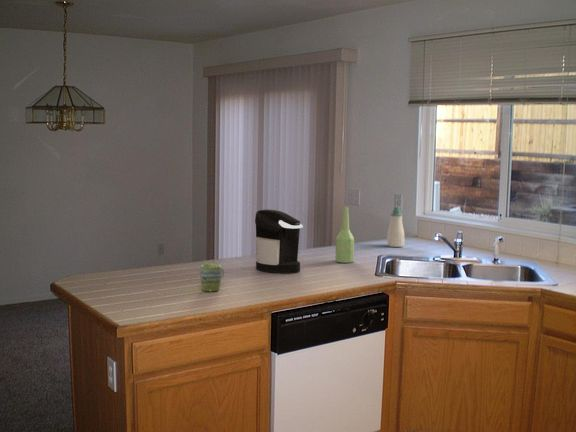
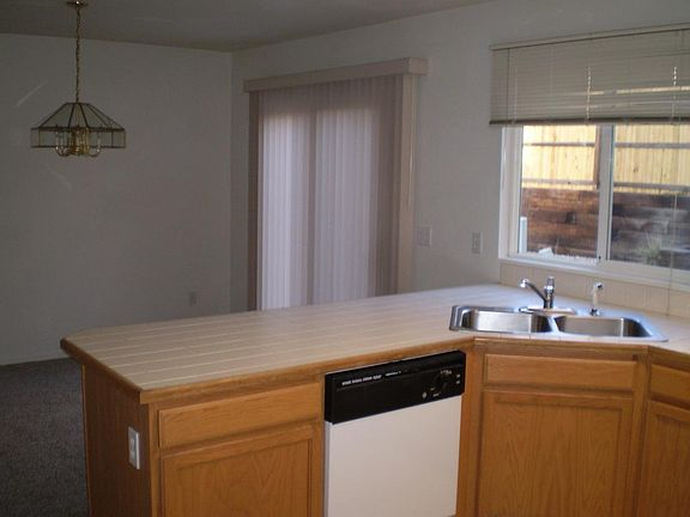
- mug [199,262,225,292]
- coffee maker [254,208,304,274]
- bottle [334,205,355,264]
- soap bottle [386,206,405,248]
